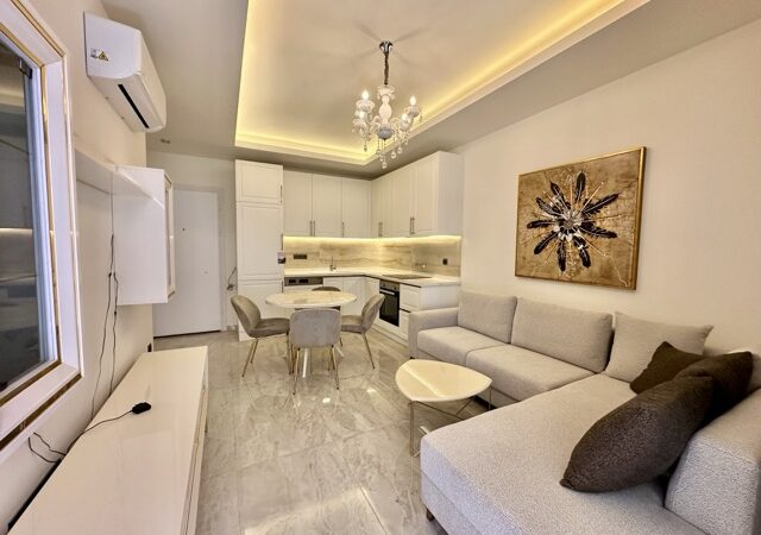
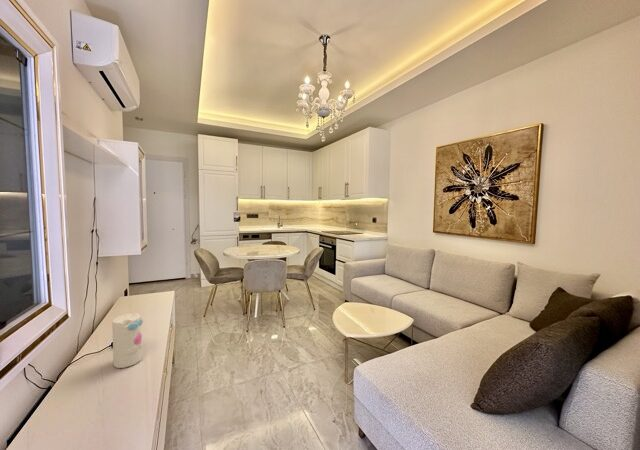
+ decorative vase [111,312,144,369]
